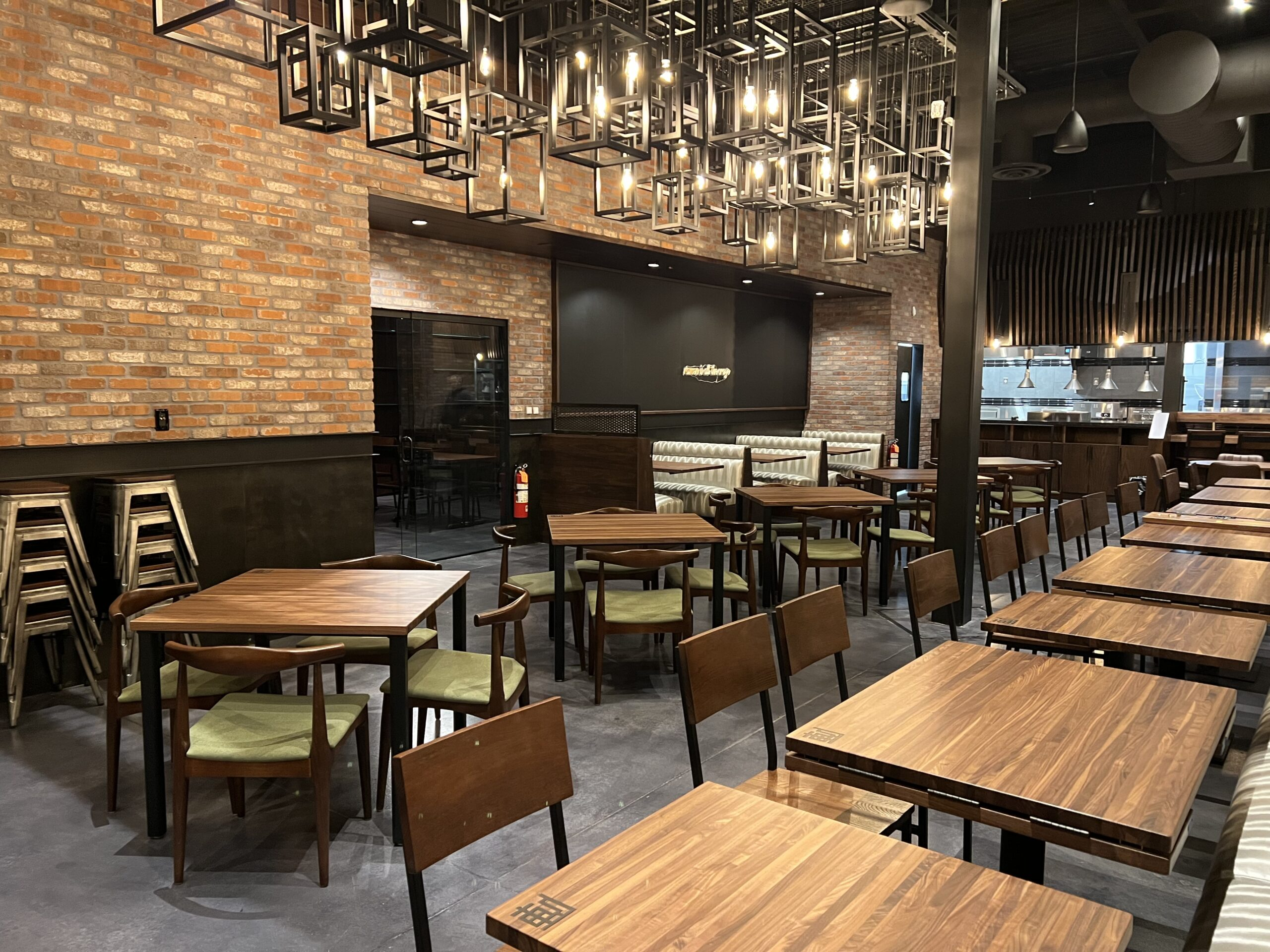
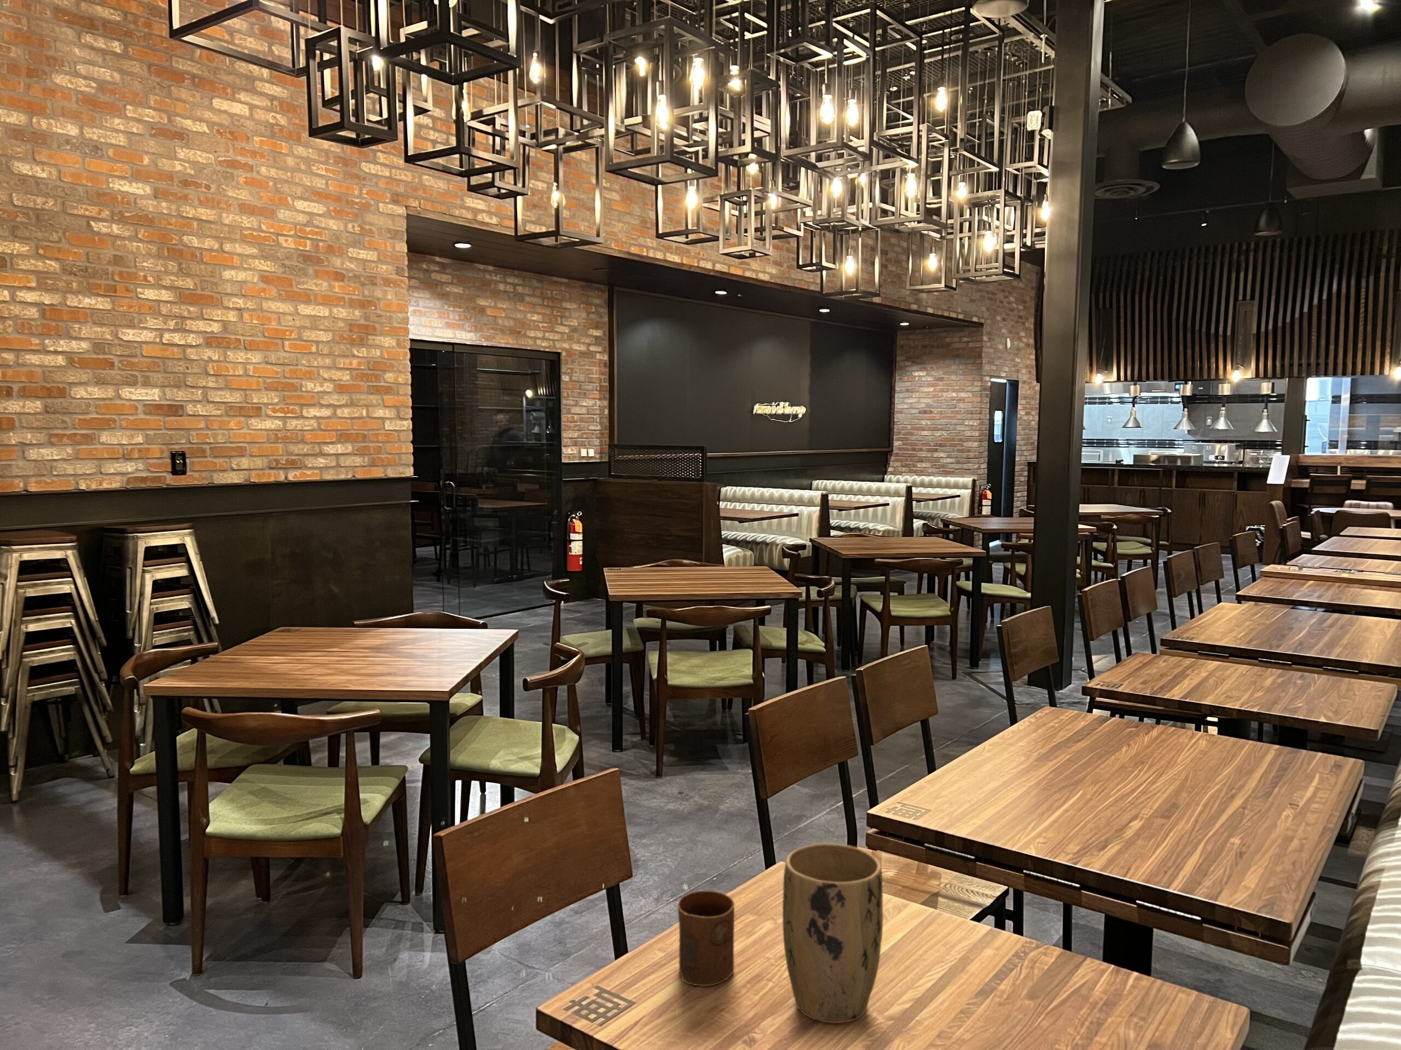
+ cup [677,890,735,986]
+ plant pot [782,843,884,1024]
